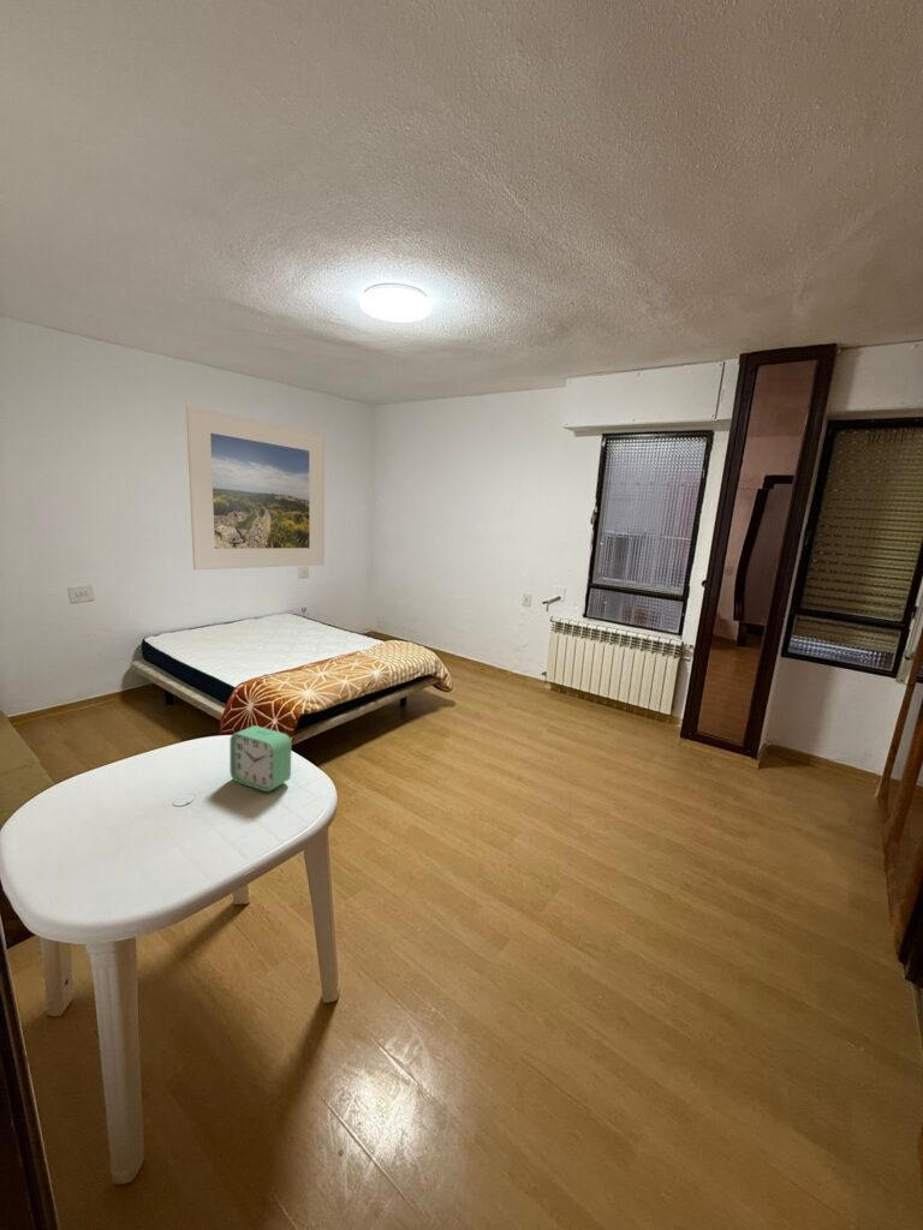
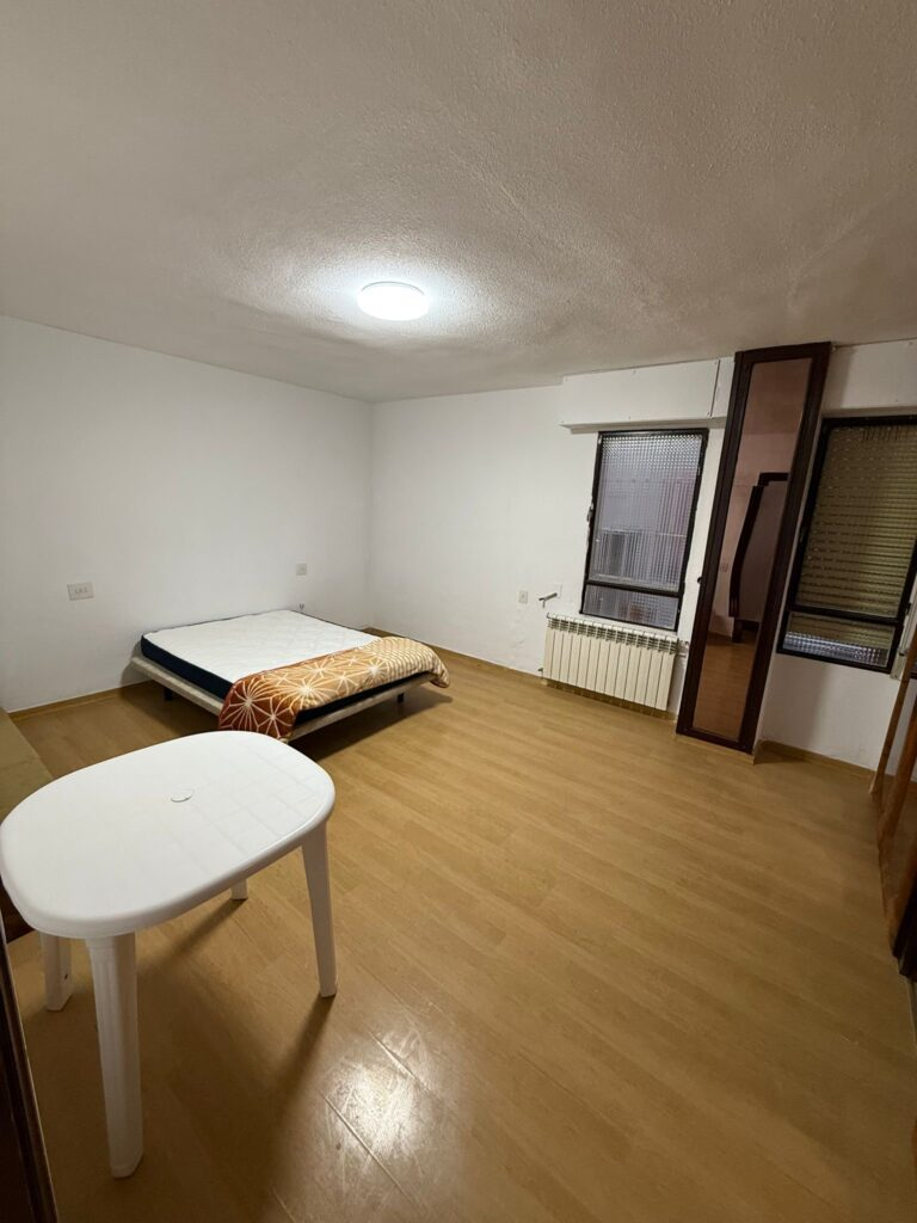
- alarm clock [228,724,292,793]
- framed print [185,405,326,571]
